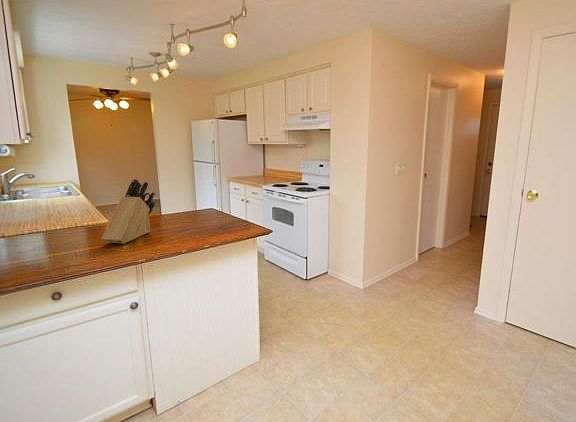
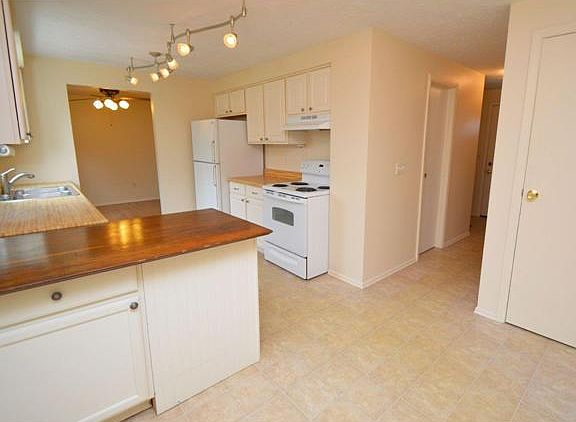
- knife block [100,178,157,245]
